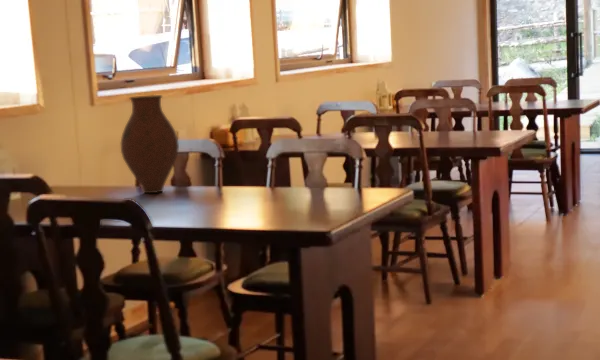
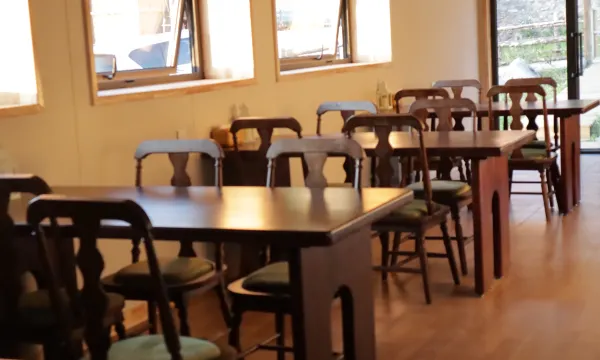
- vase [120,94,180,194]
